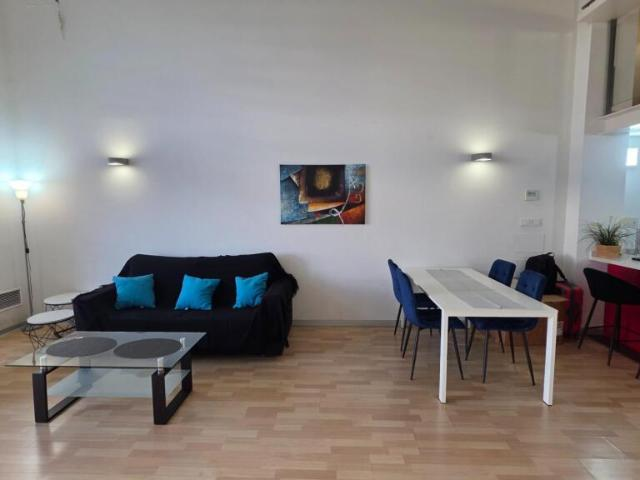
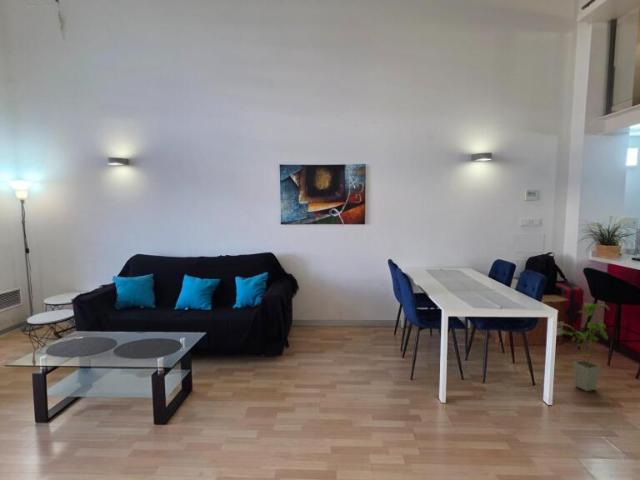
+ house plant [557,302,611,392]
